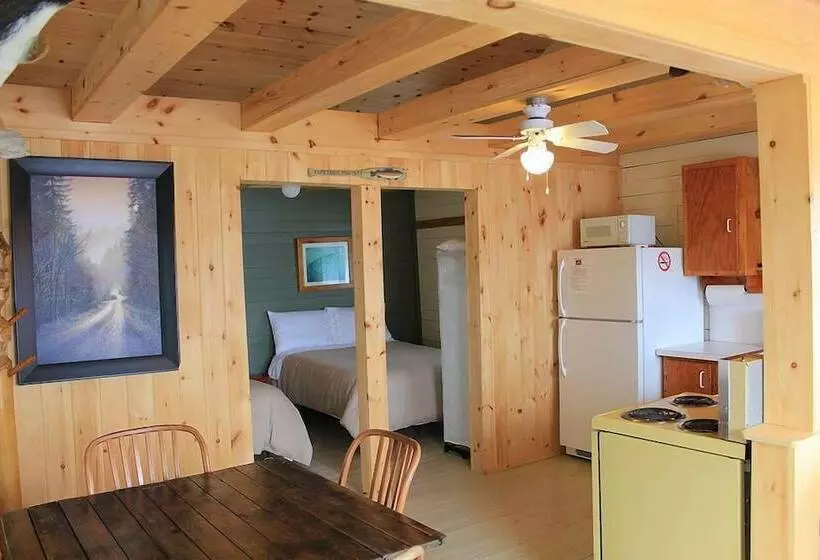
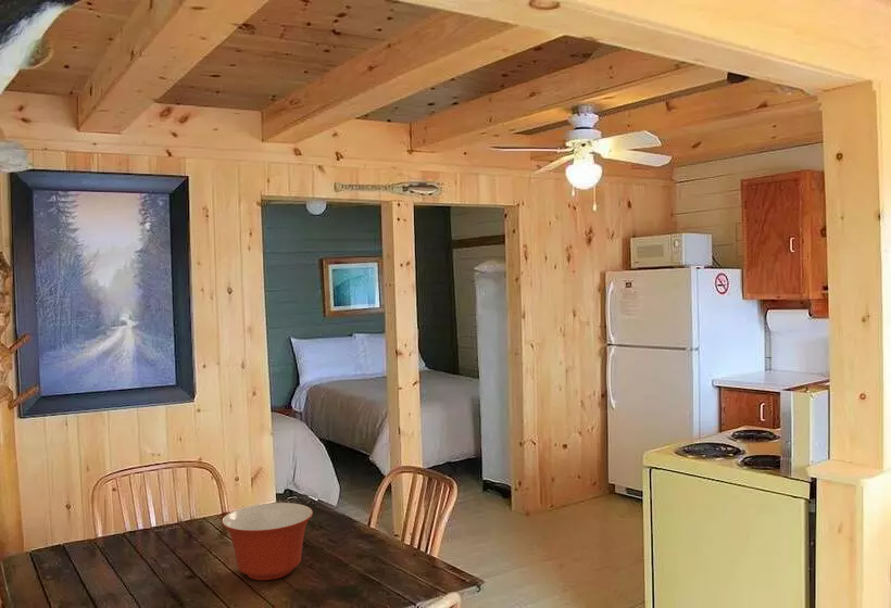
+ mixing bowl [221,502,314,581]
